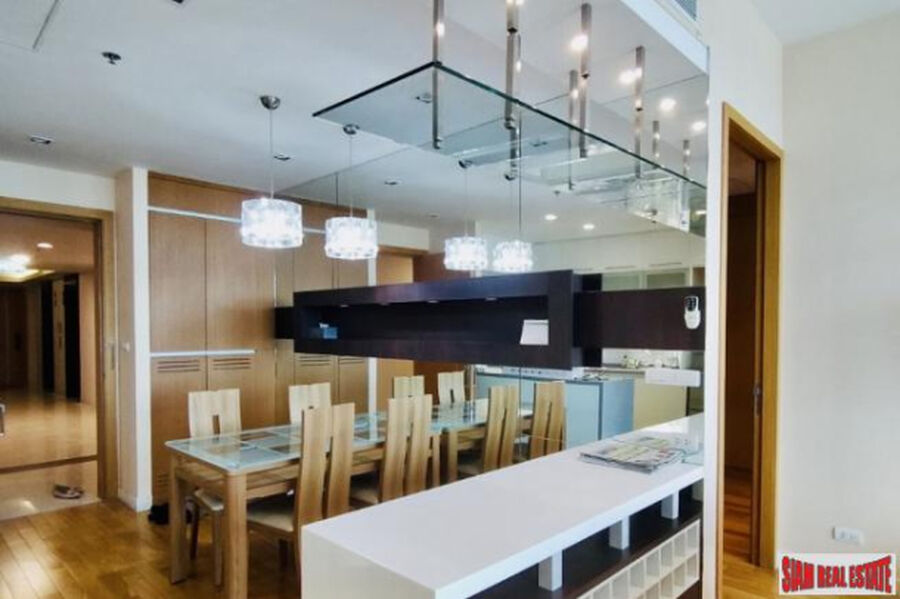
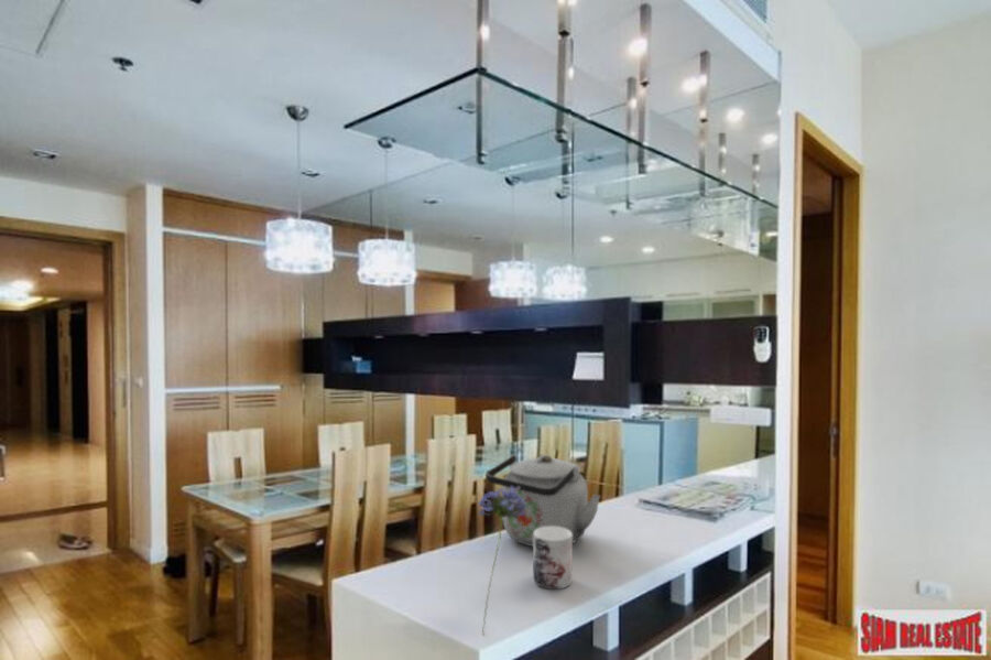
+ flower [478,486,526,636]
+ kettle [486,453,601,548]
+ mug [532,527,574,591]
